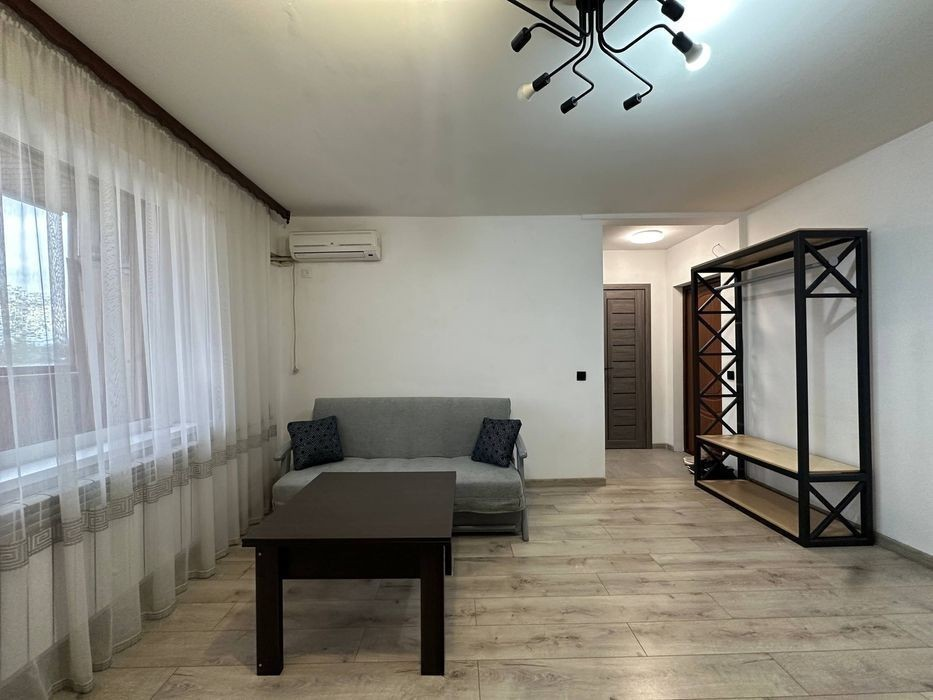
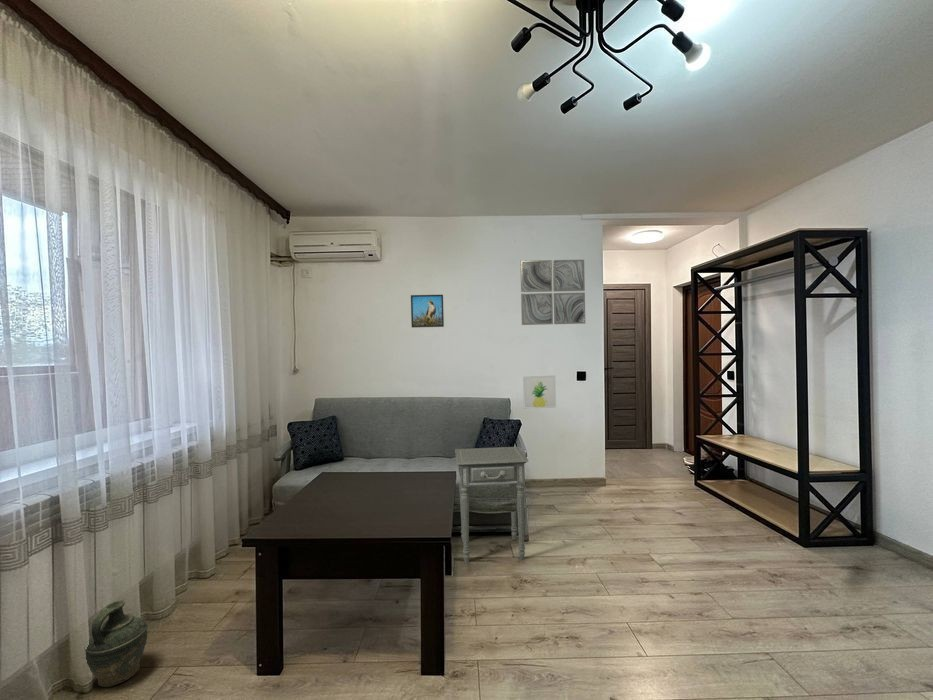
+ ceramic jug [84,599,149,688]
+ wall art [522,375,557,410]
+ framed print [410,294,445,329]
+ side table [454,446,529,564]
+ wall art [519,259,586,326]
